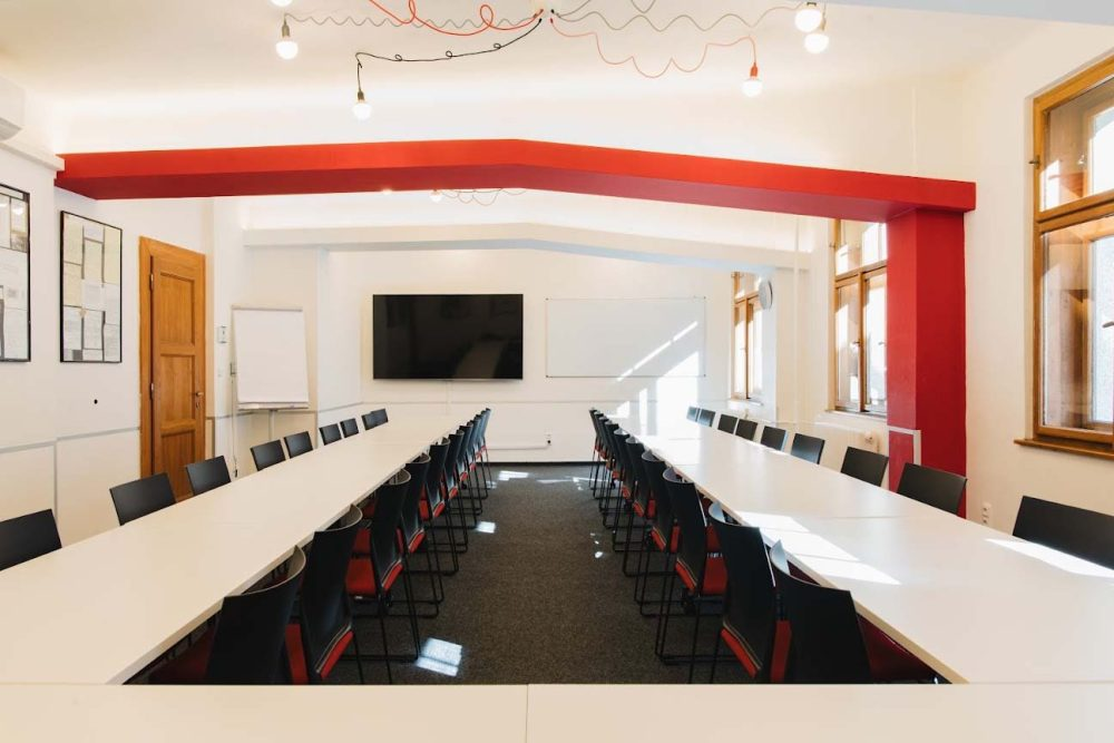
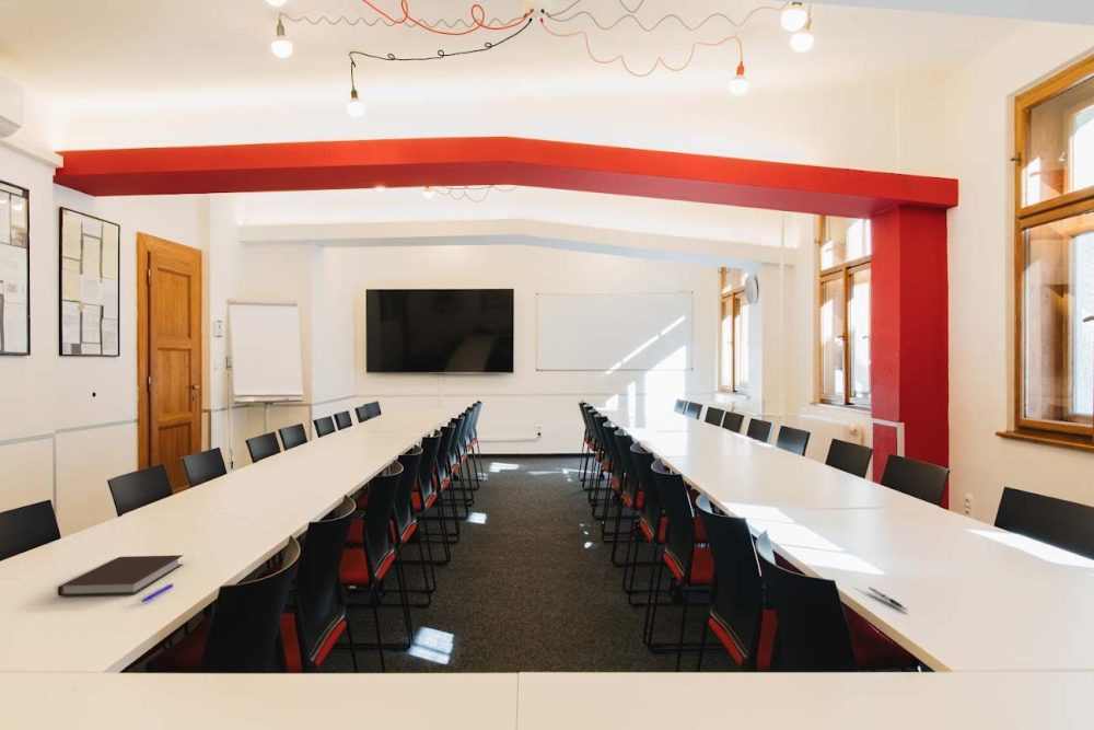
+ pen [141,583,174,603]
+ pen [868,586,908,611]
+ notebook [57,554,184,598]
